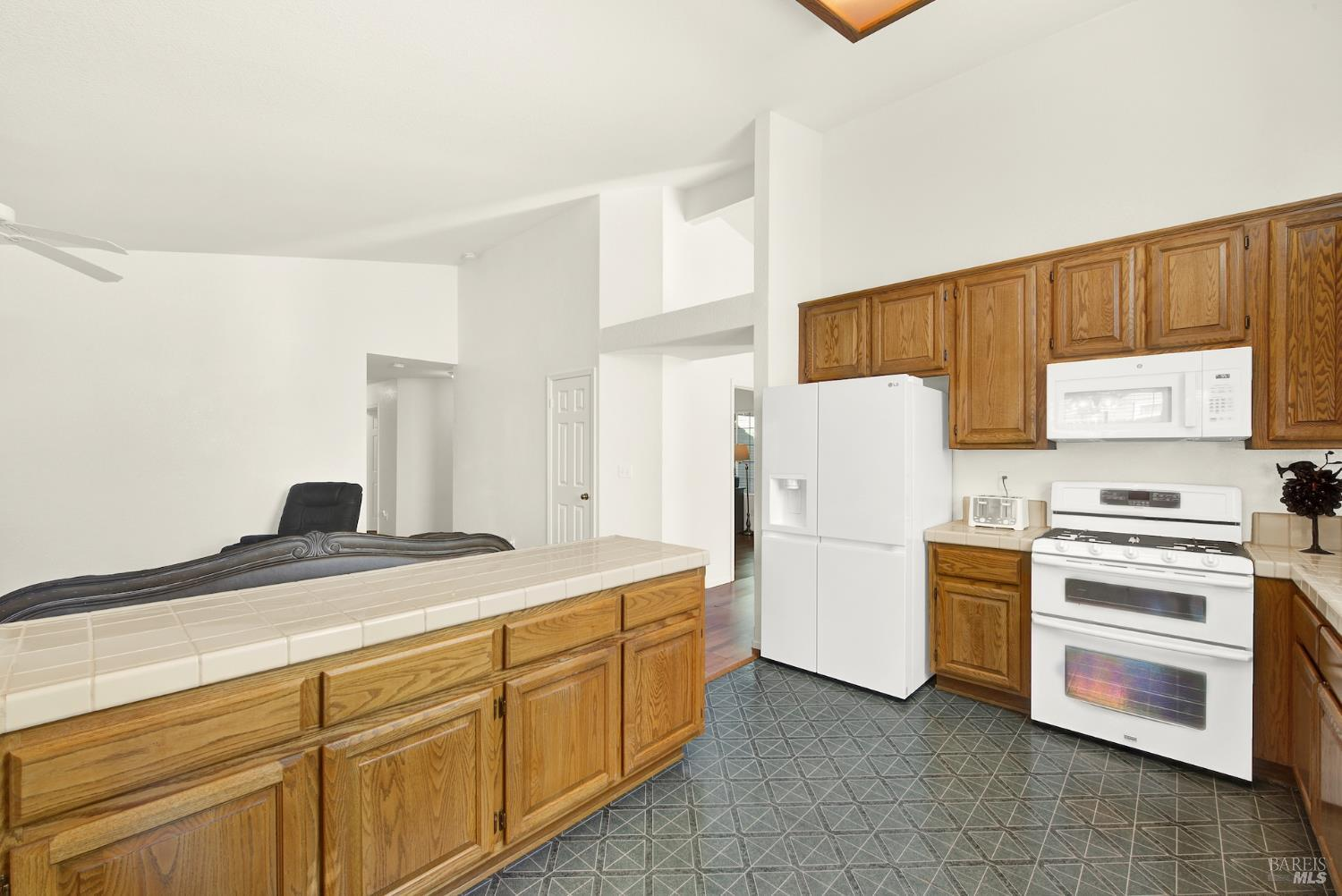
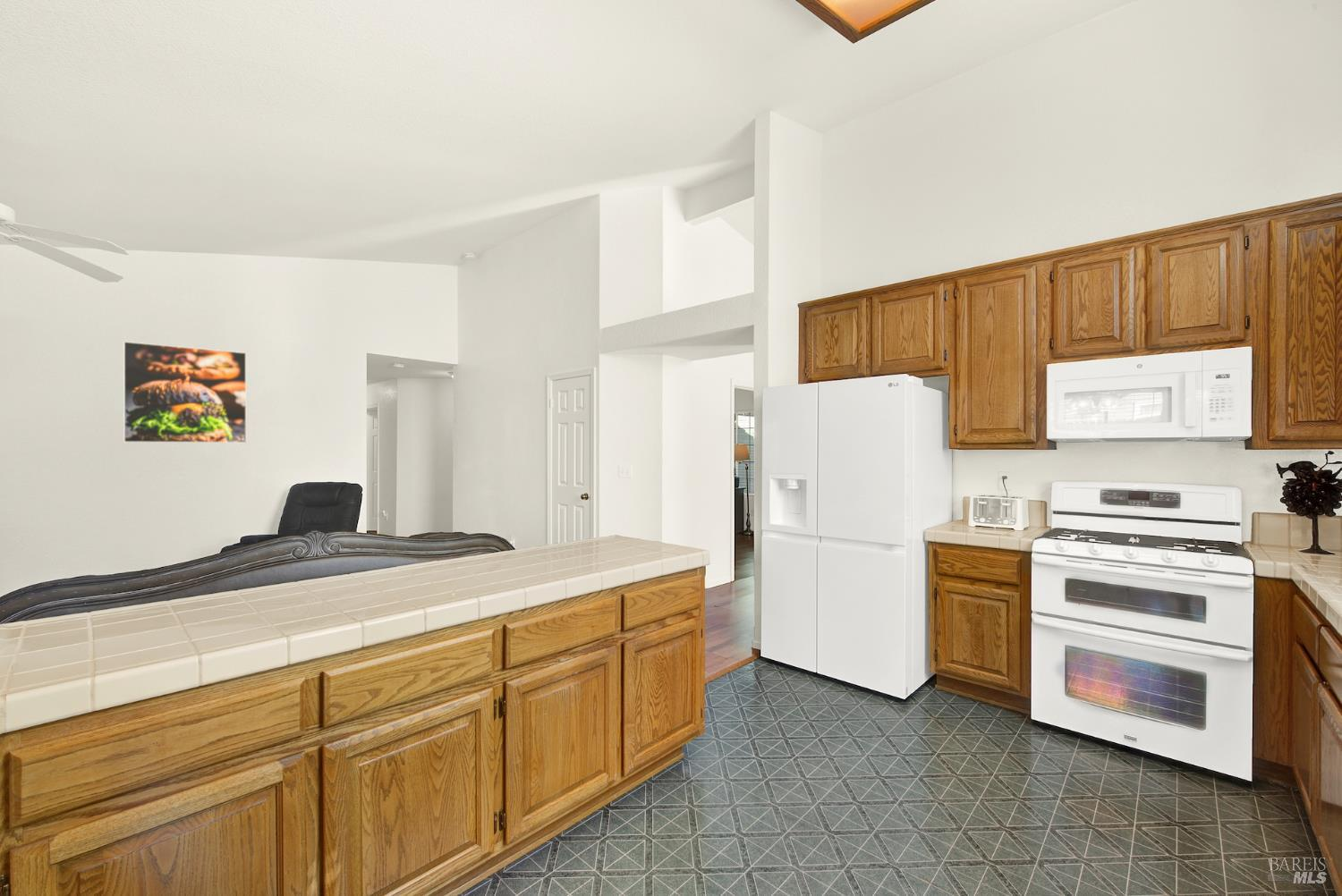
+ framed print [123,341,247,444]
